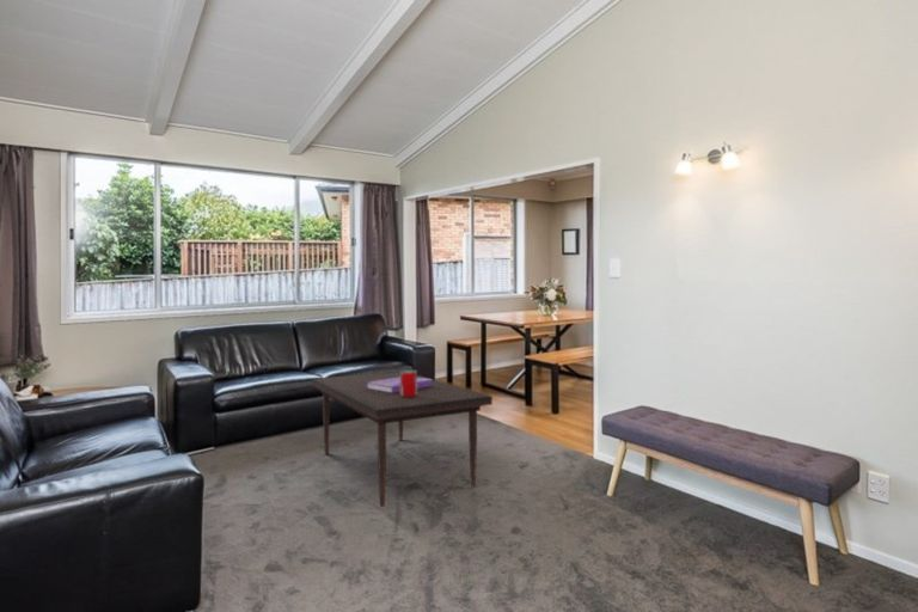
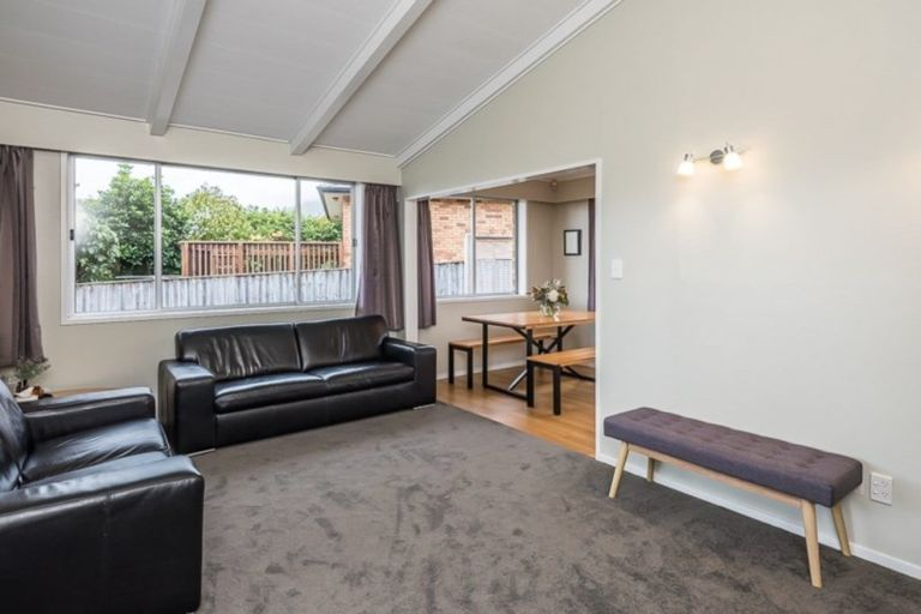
- coffee table [312,369,494,508]
